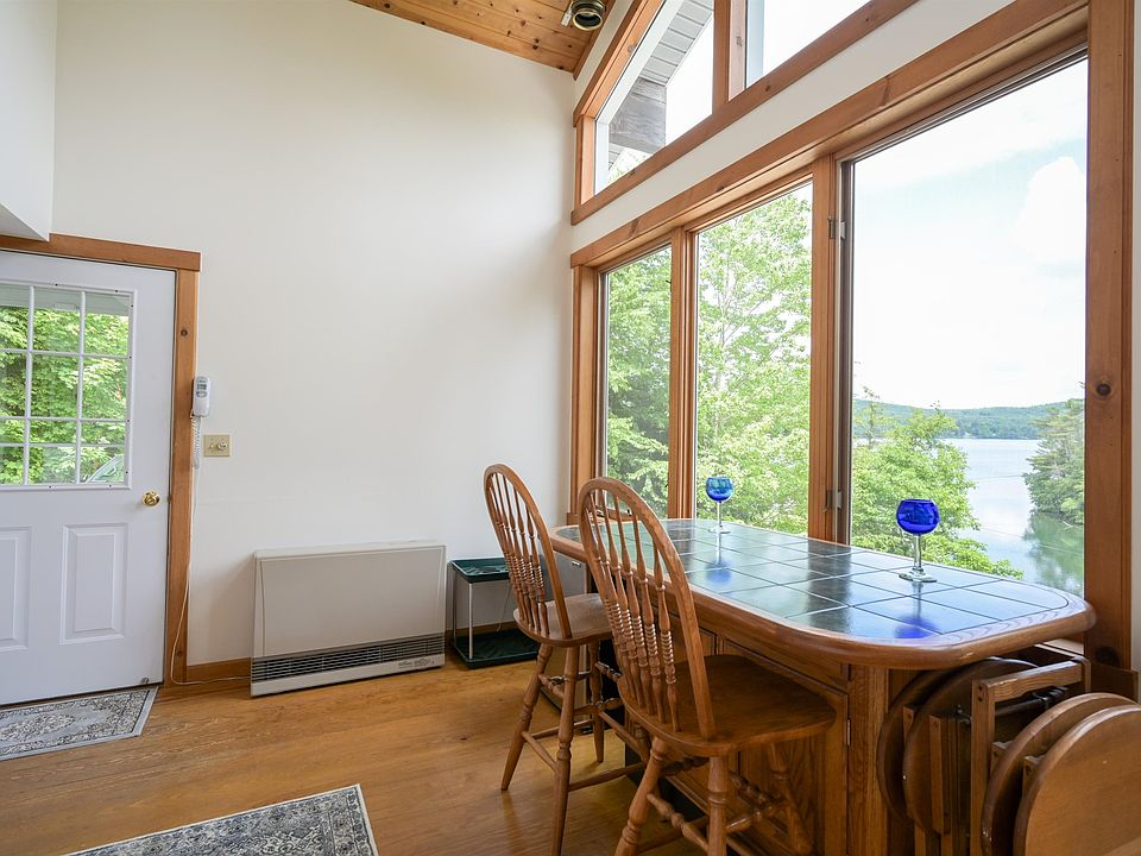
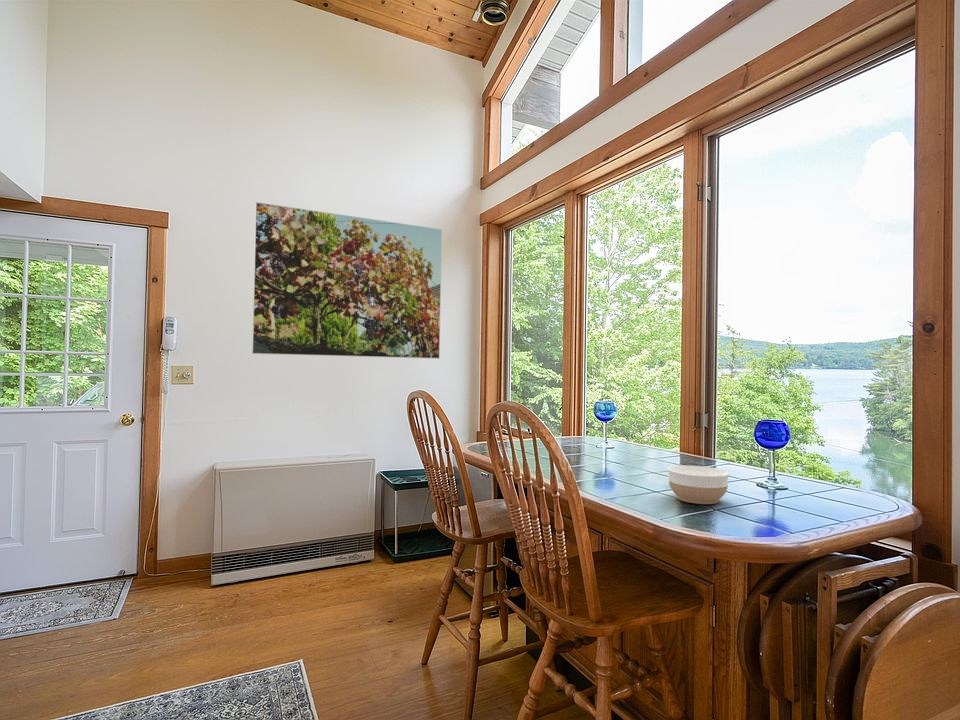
+ bowl [666,464,730,505]
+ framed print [251,201,443,360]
